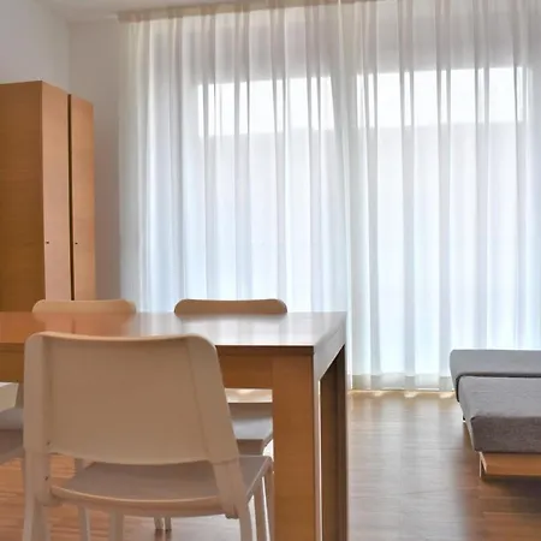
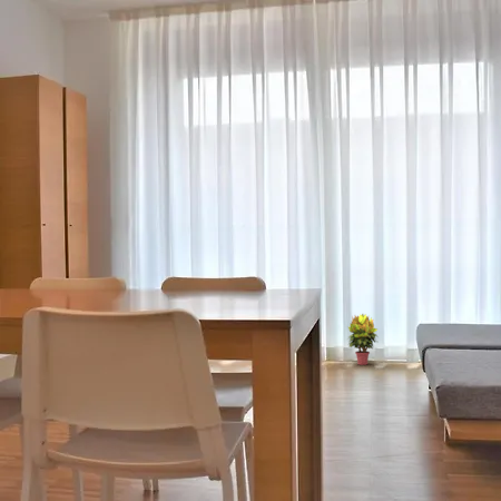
+ potted plant [347,313,379,366]
